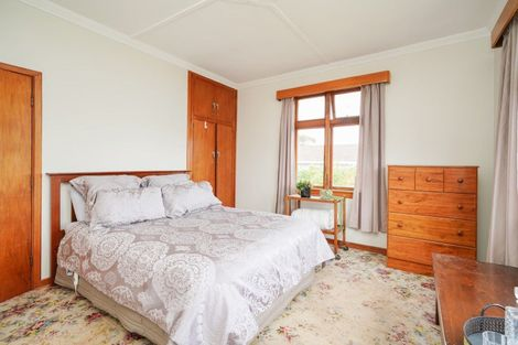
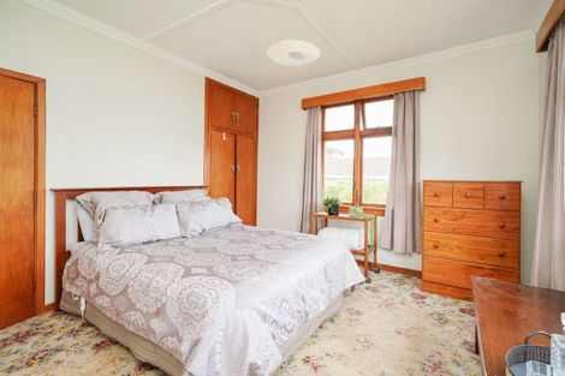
+ ceiling light [267,38,321,67]
